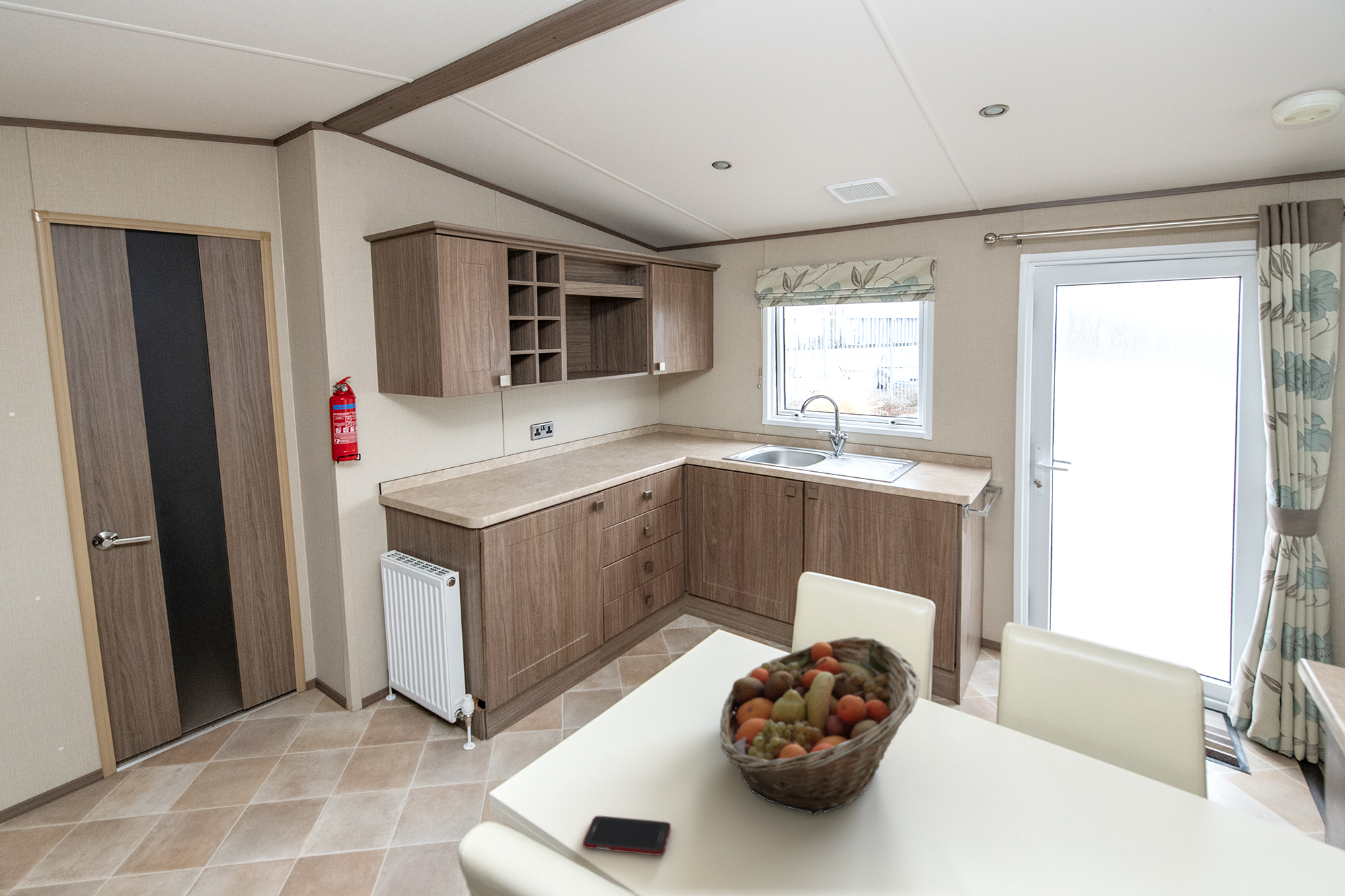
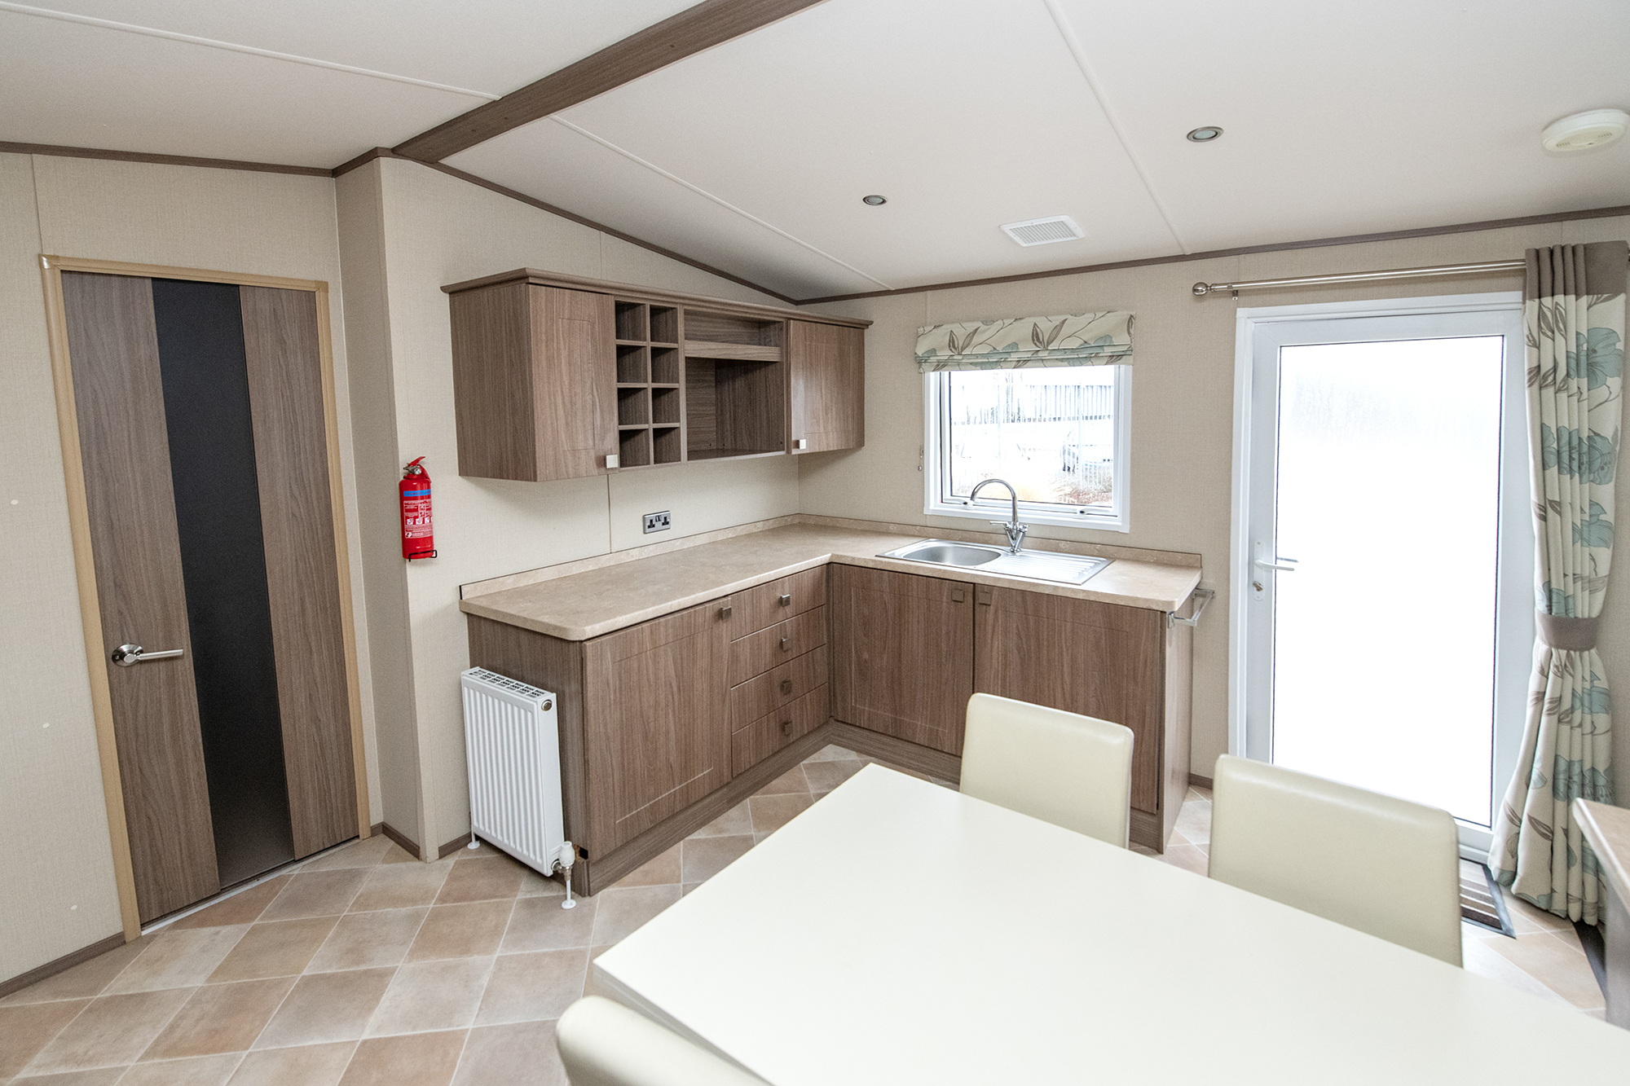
- cell phone [582,815,672,856]
- fruit basket [719,636,921,816]
